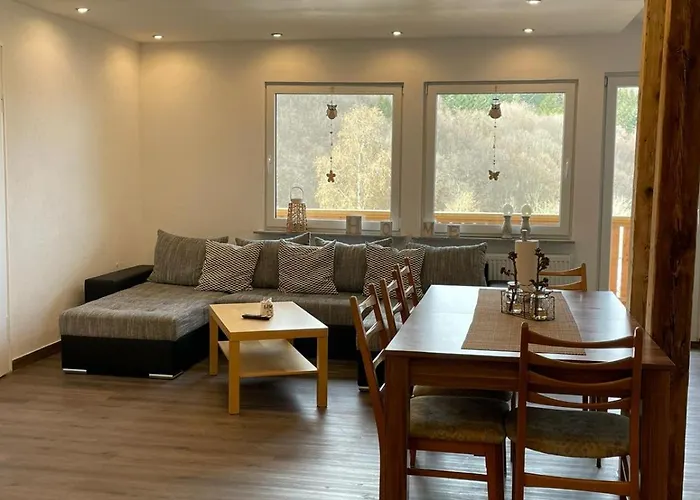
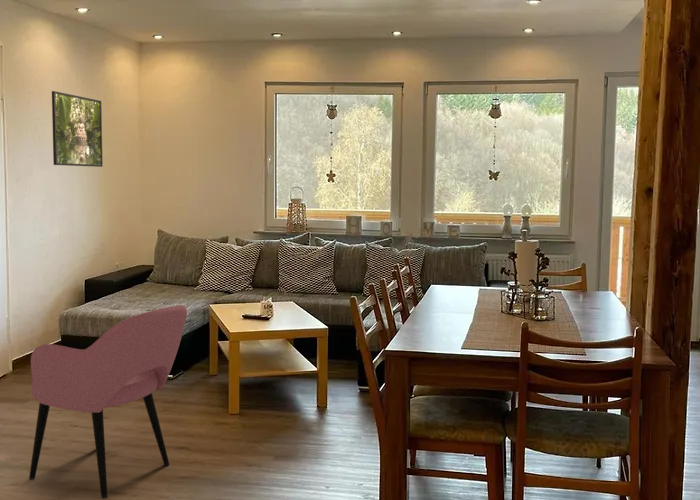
+ armchair [28,304,188,499]
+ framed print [51,90,104,168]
